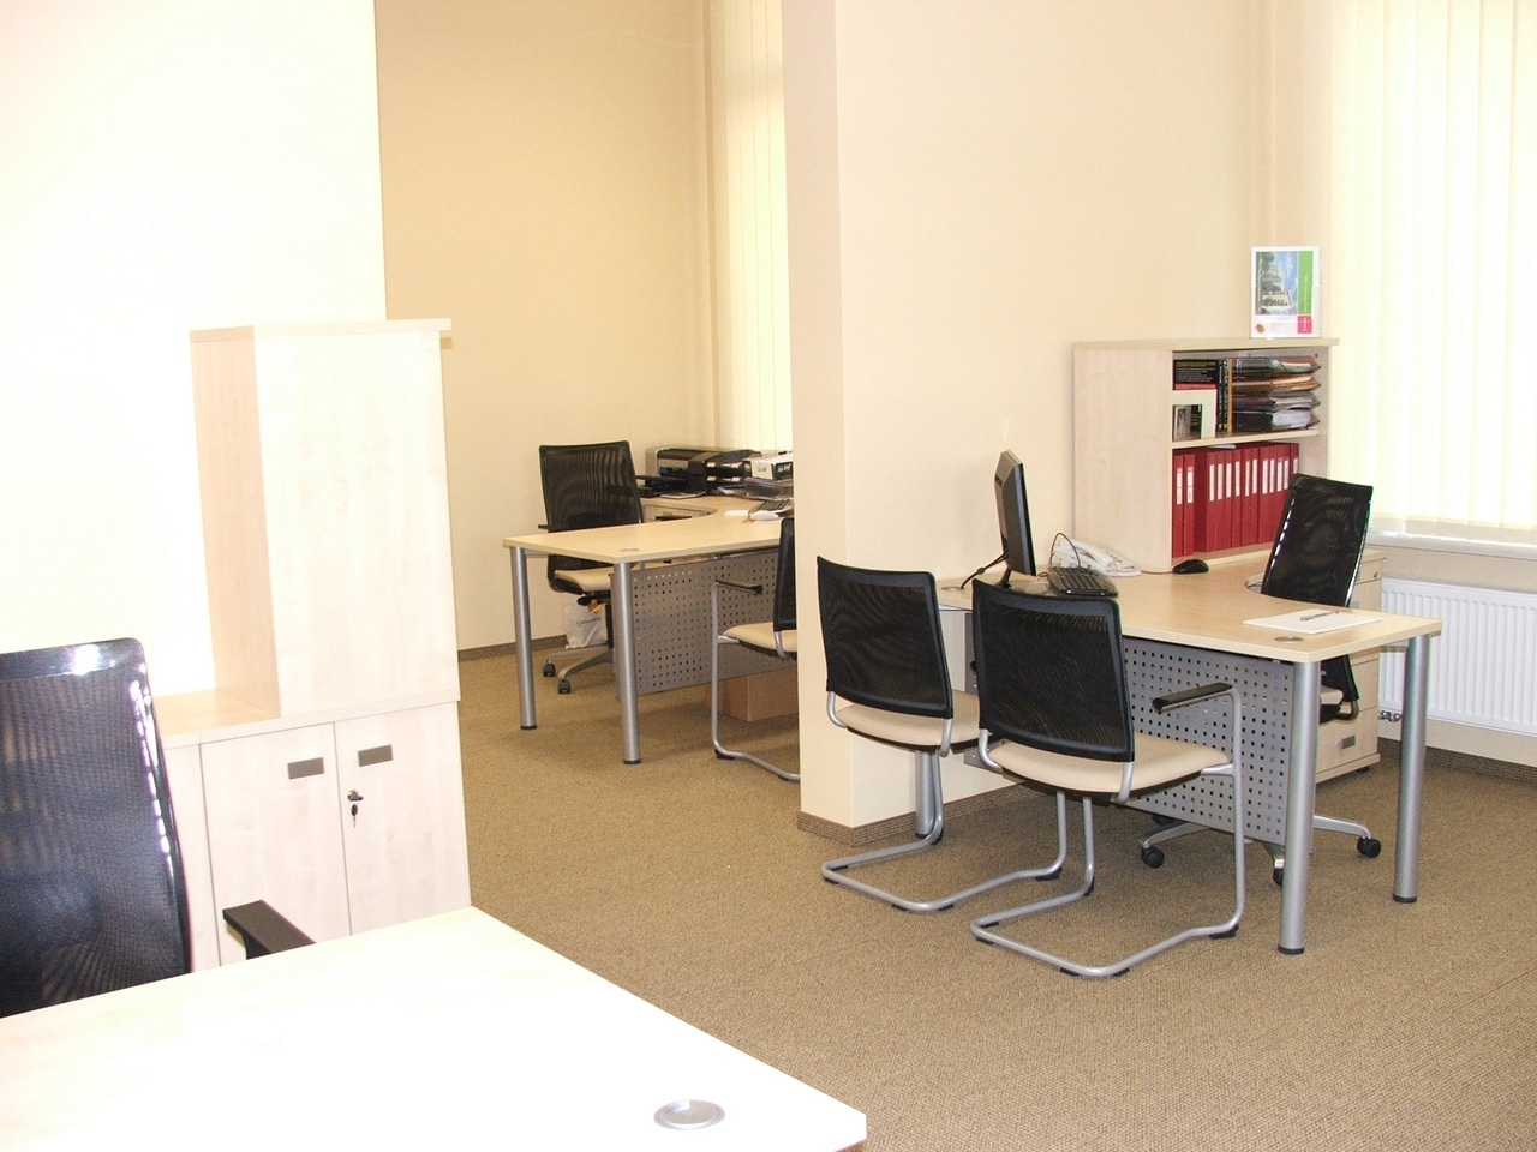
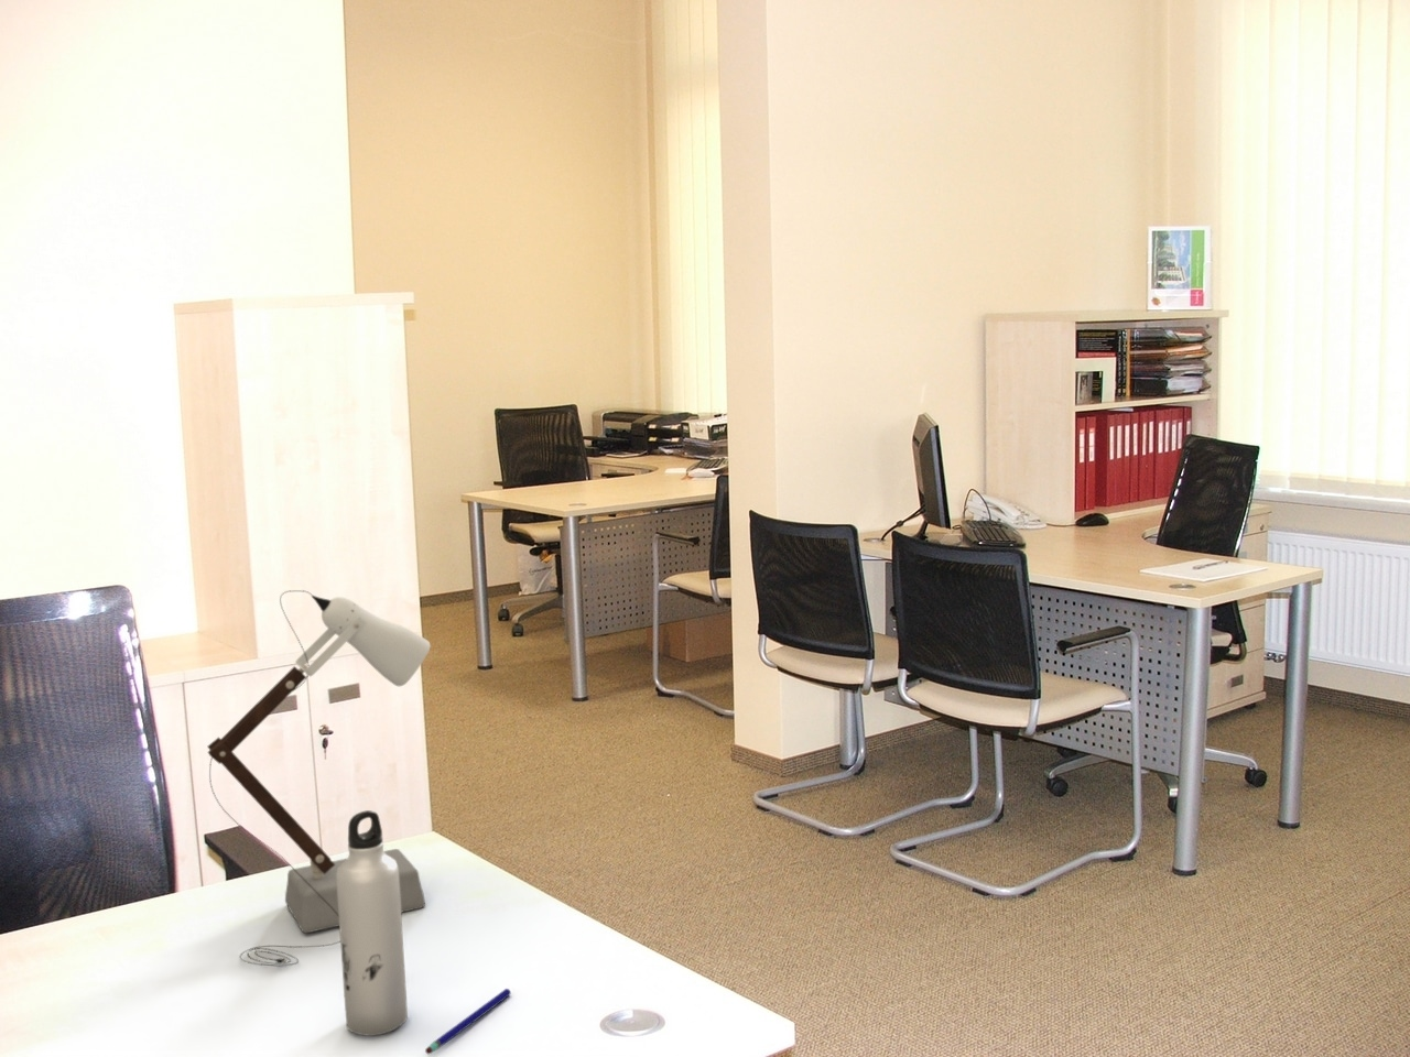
+ pen [424,988,512,1055]
+ desk lamp [207,590,432,967]
+ water bottle [338,809,409,1037]
